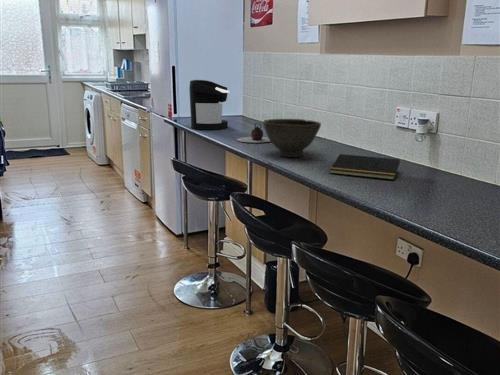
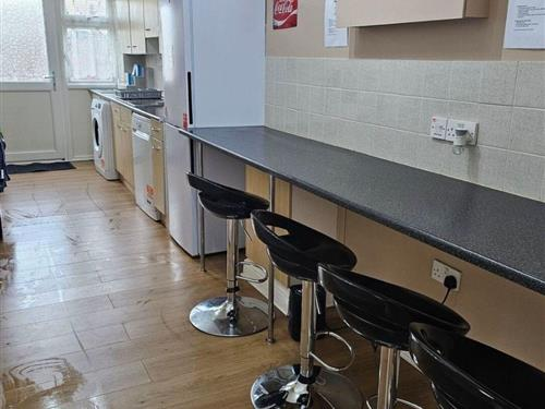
- notepad [329,153,401,181]
- teapot [236,122,271,143]
- bowl [262,118,322,158]
- coffee maker [188,79,231,131]
